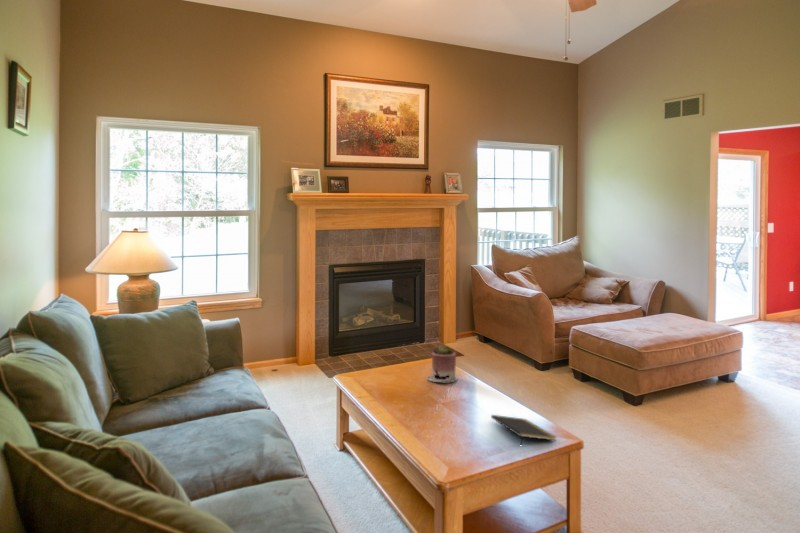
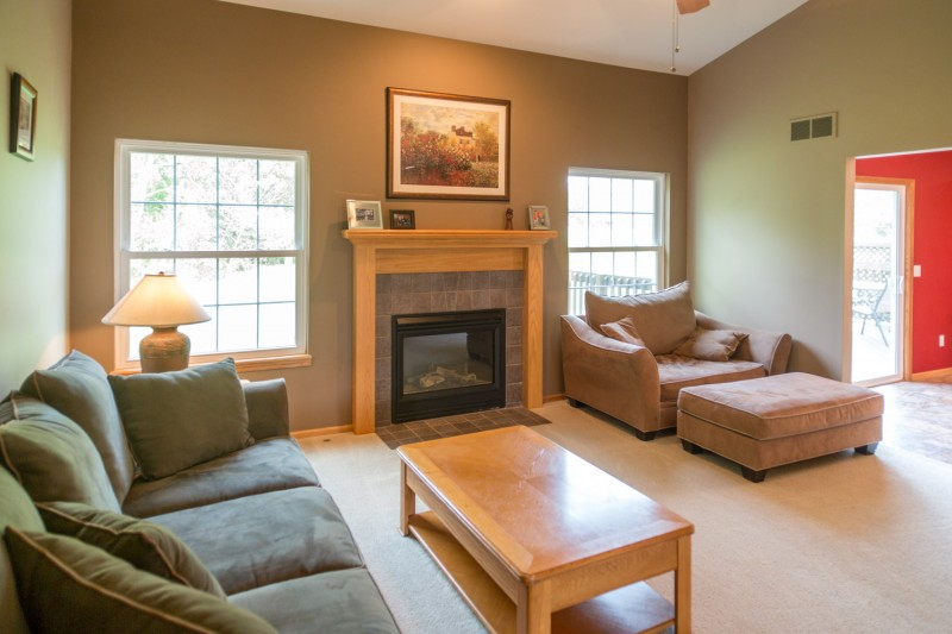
- notepad [490,414,558,444]
- succulent planter [426,344,459,383]
